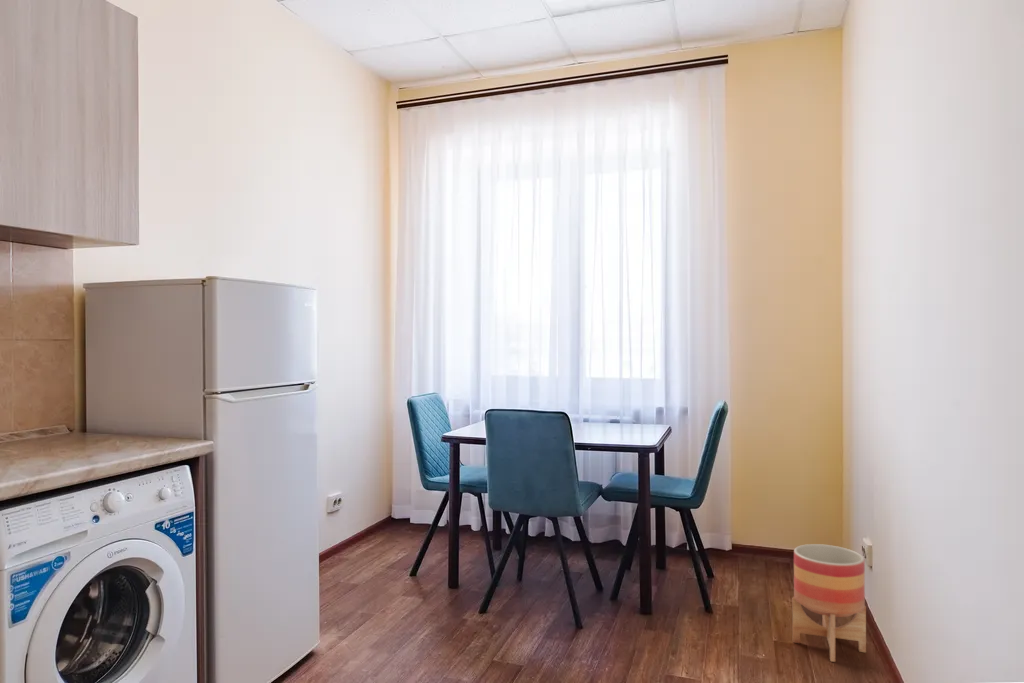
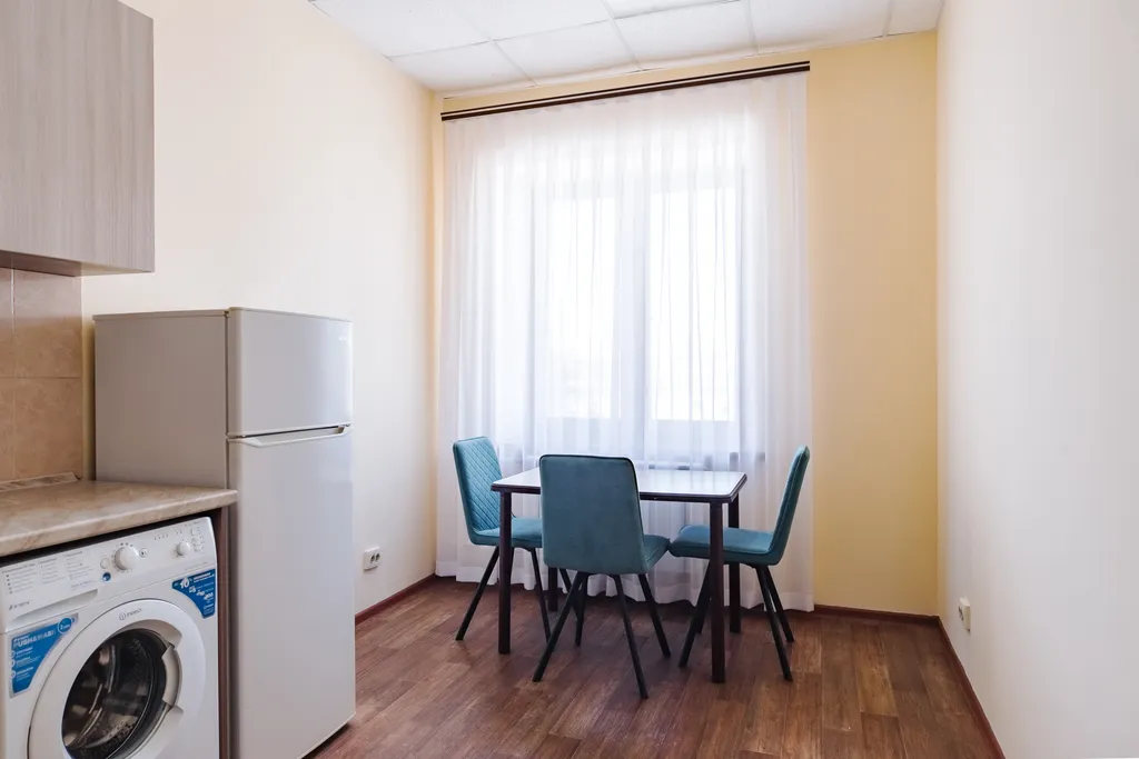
- planter [791,543,867,663]
